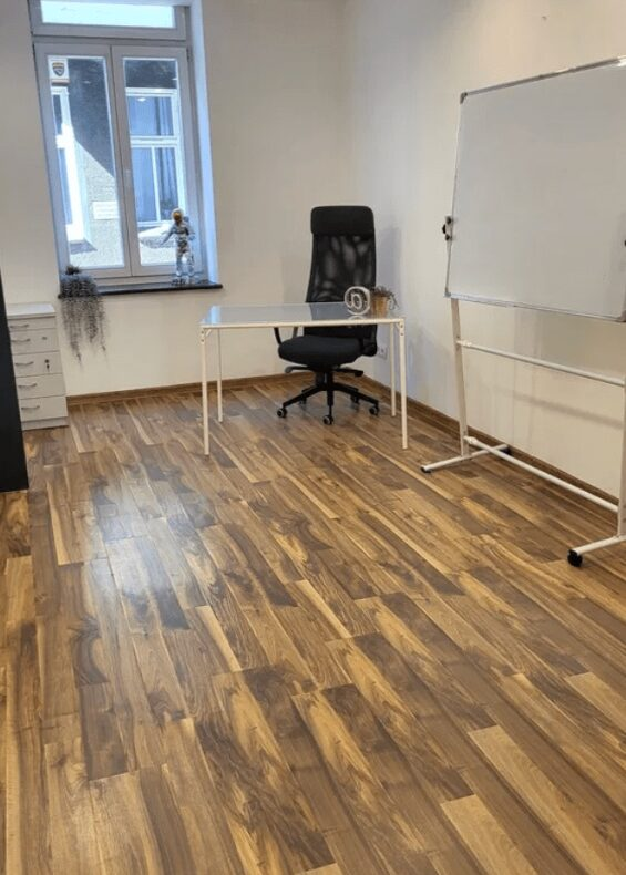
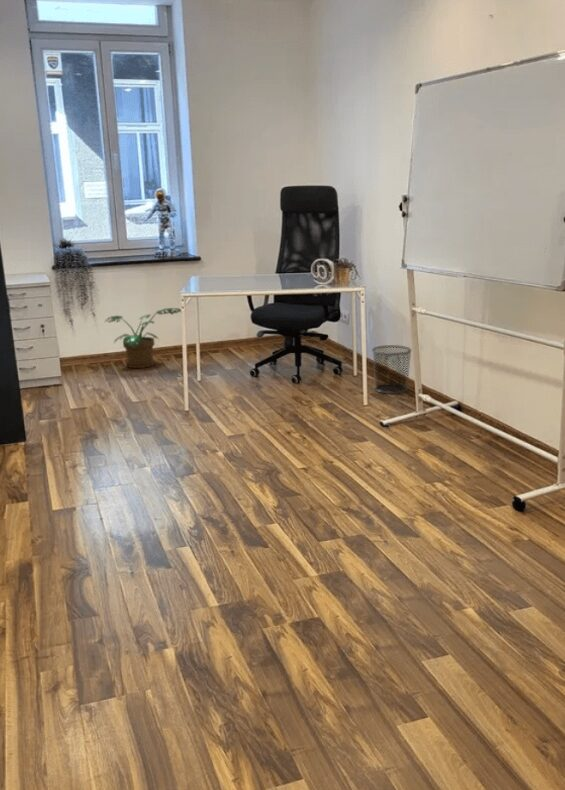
+ potted plant [103,307,182,369]
+ waste bin [371,344,412,395]
